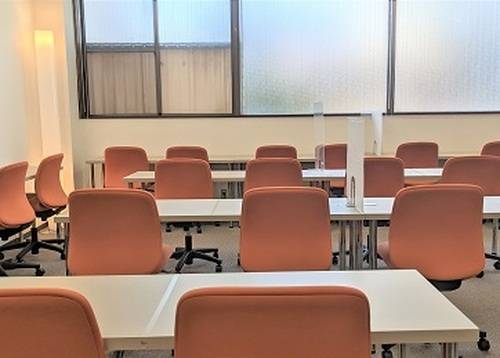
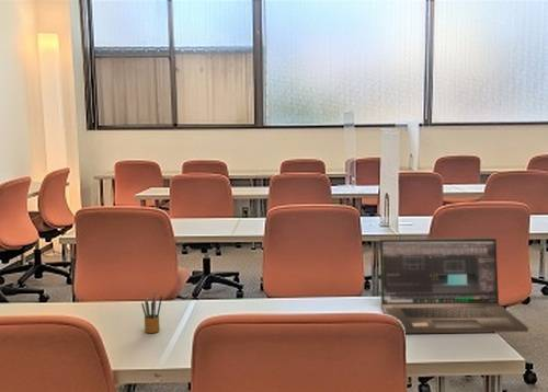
+ pencil box [140,291,163,334]
+ laptop [378,237,529,334]
